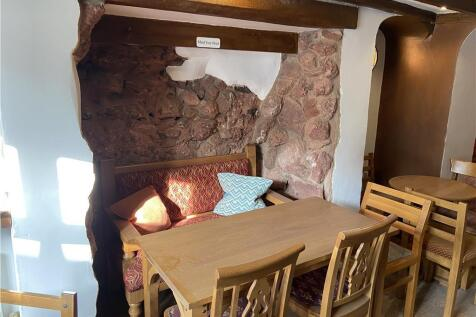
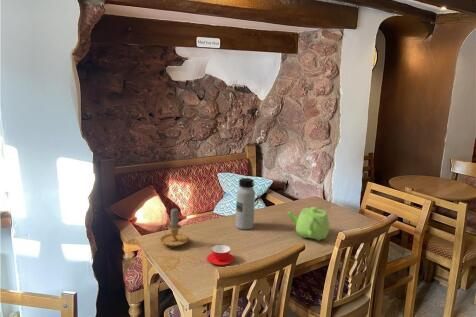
+ water bottle [235,177,256,230]
+ teacup [206,244,235,266]
+ teapot [286,206,330,242]
+ candle [159,206,190,247]
